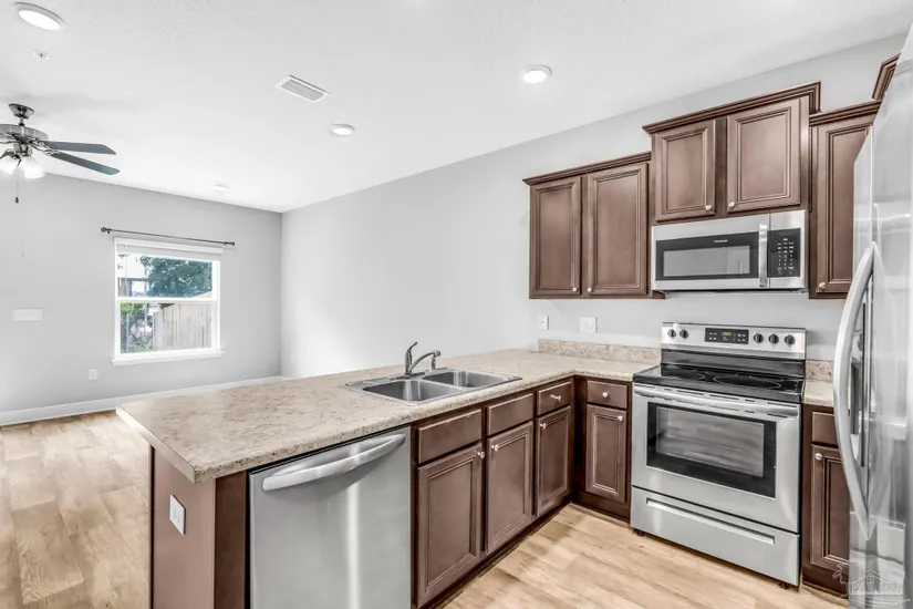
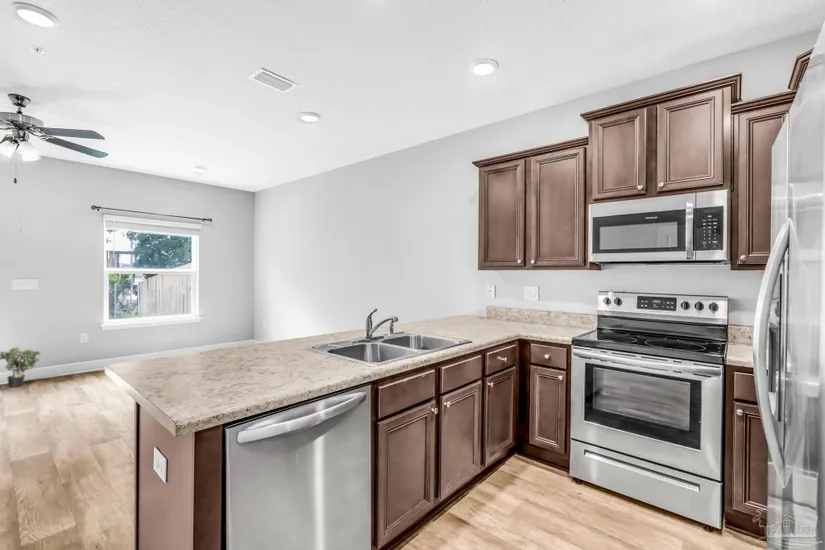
+ potted plant [0,346,42,388]
